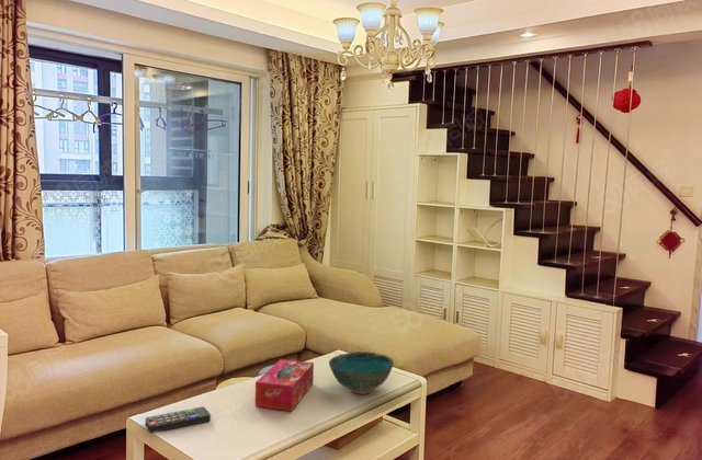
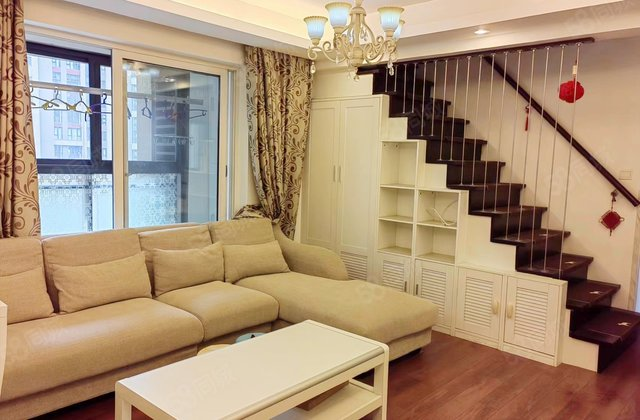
- tissue box [254,358,315,412]
- bowl [328,350,395,395]
- remote control [145,405,212,434]
